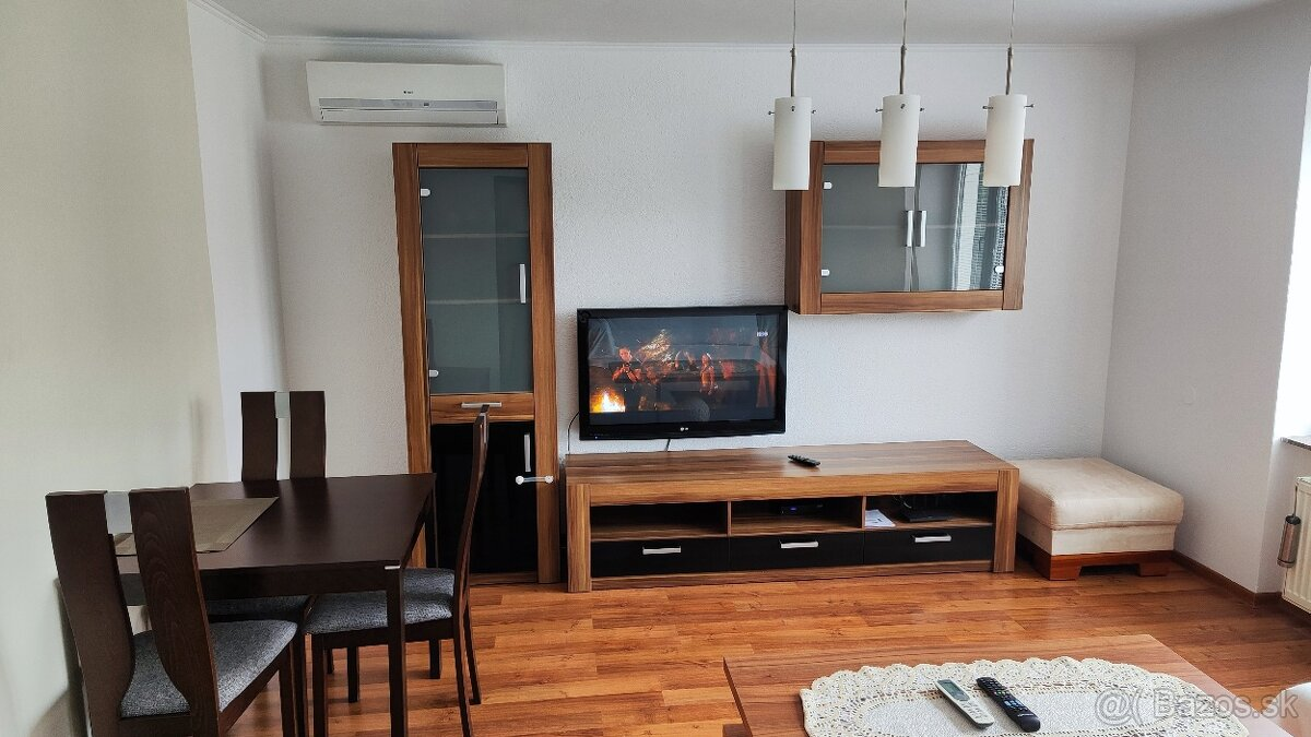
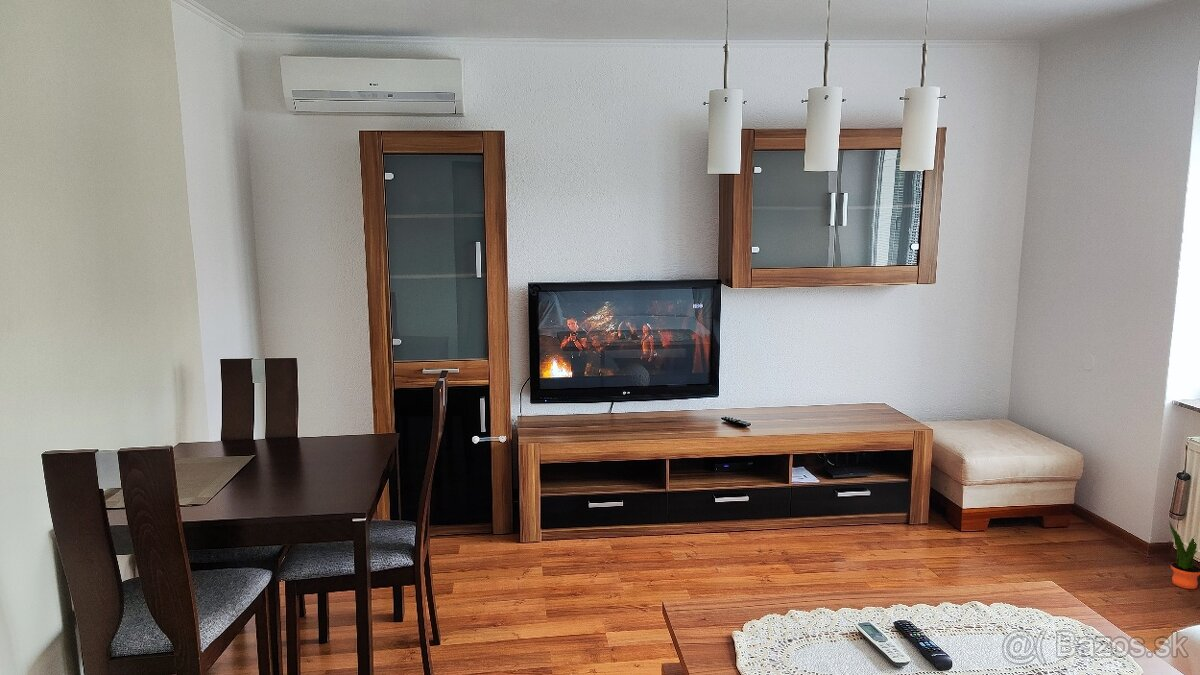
+ potted plant [1168,520,1200,590]
